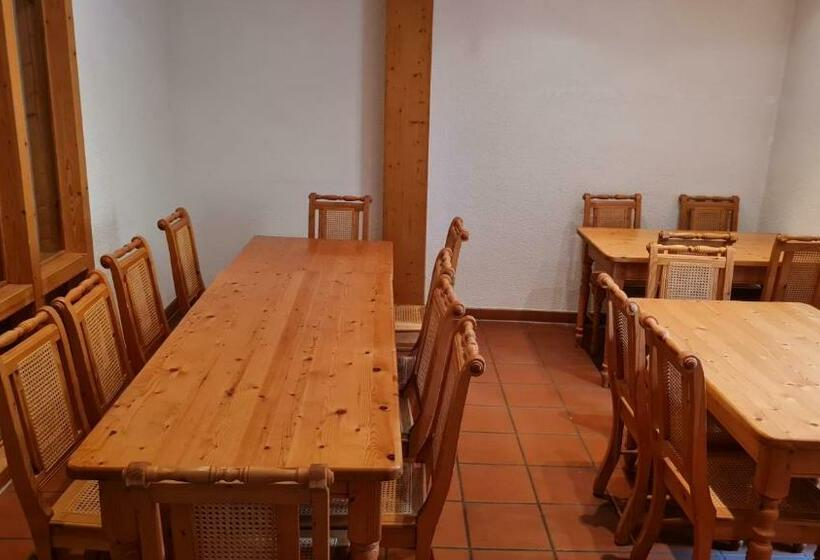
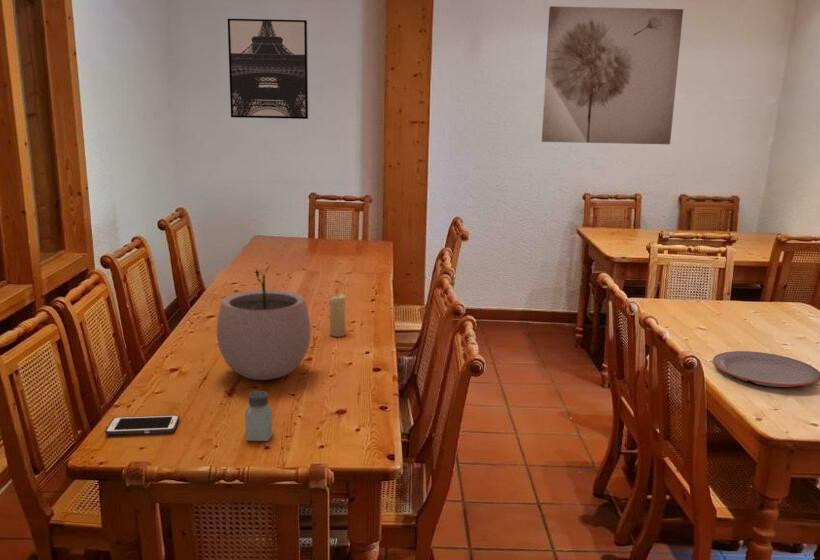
+ wall art [541,5,684,145]
+ plate [712,350,820,388]
+ saltshaker [244,390,273,442]
+ plant pot [216,264,311,381]
+ wall art [227,18,309,120]
+ cell phone [104,414,180,436]
+ candle [328,287,347,338]
